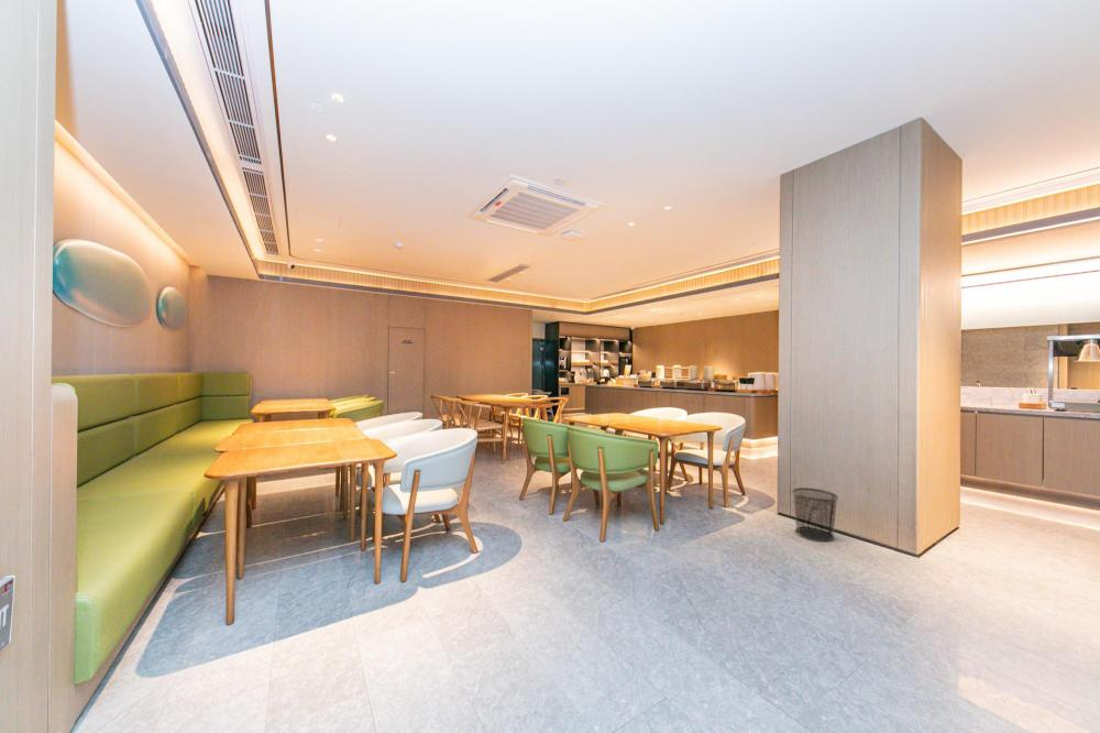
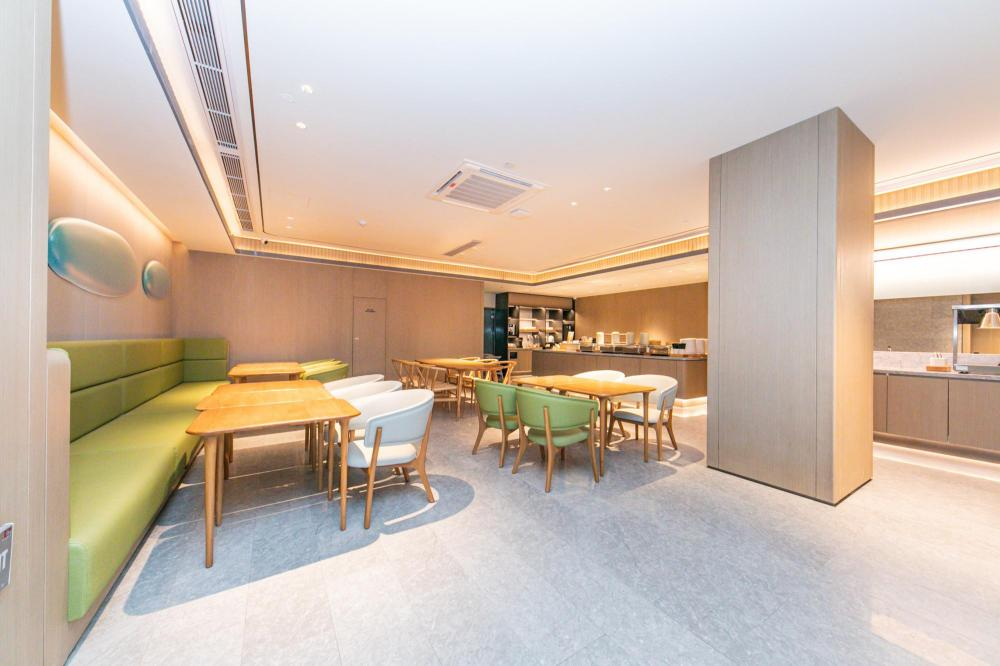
- waste bin [791,486,839,543]
